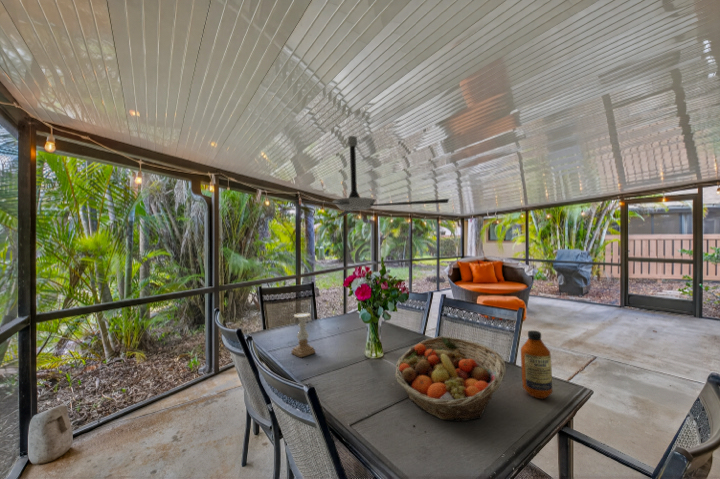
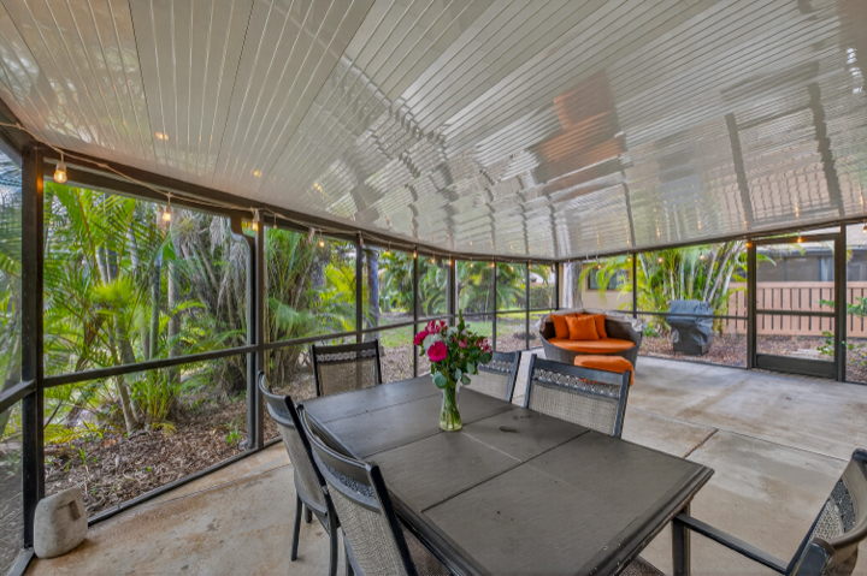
- candle holder [291,312,316,358]
- ceiling fan [278,135,450,219]
- bottle [520,330,553,400]
- fruit basket [394,335,507,422]
